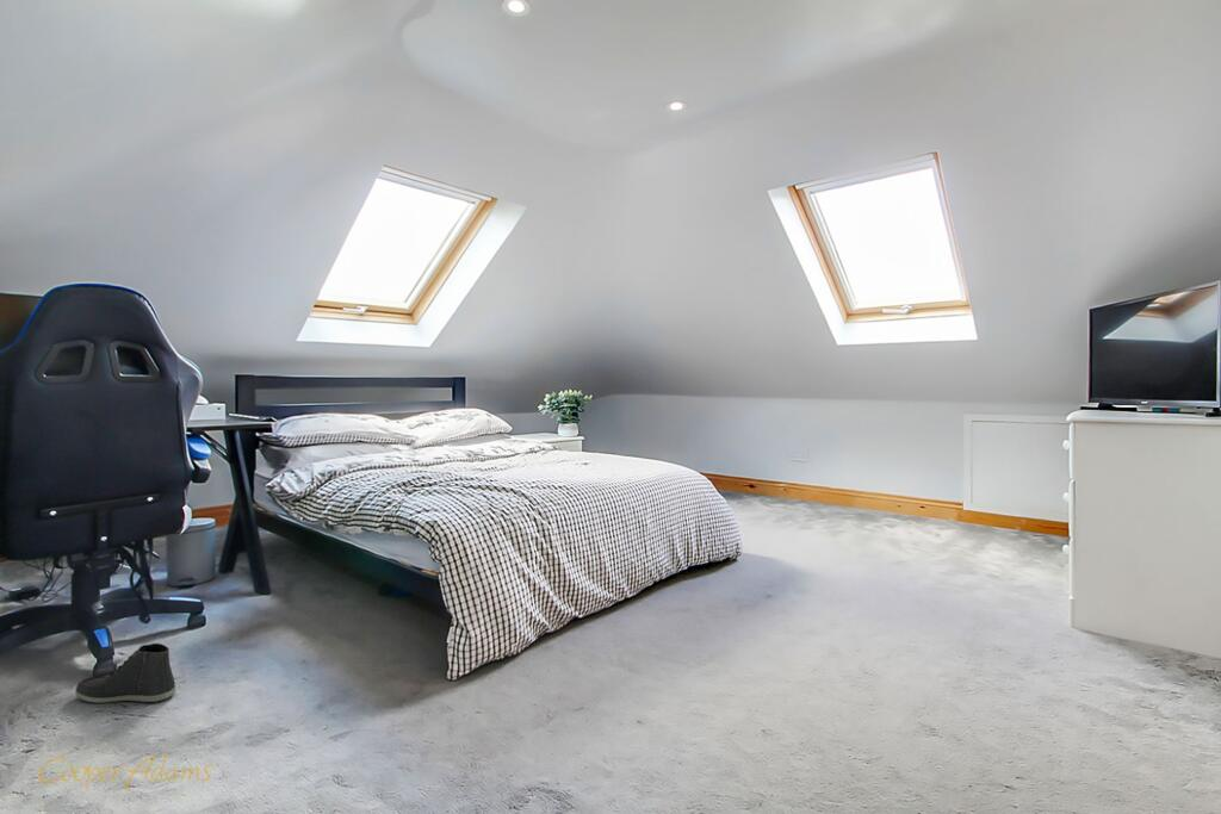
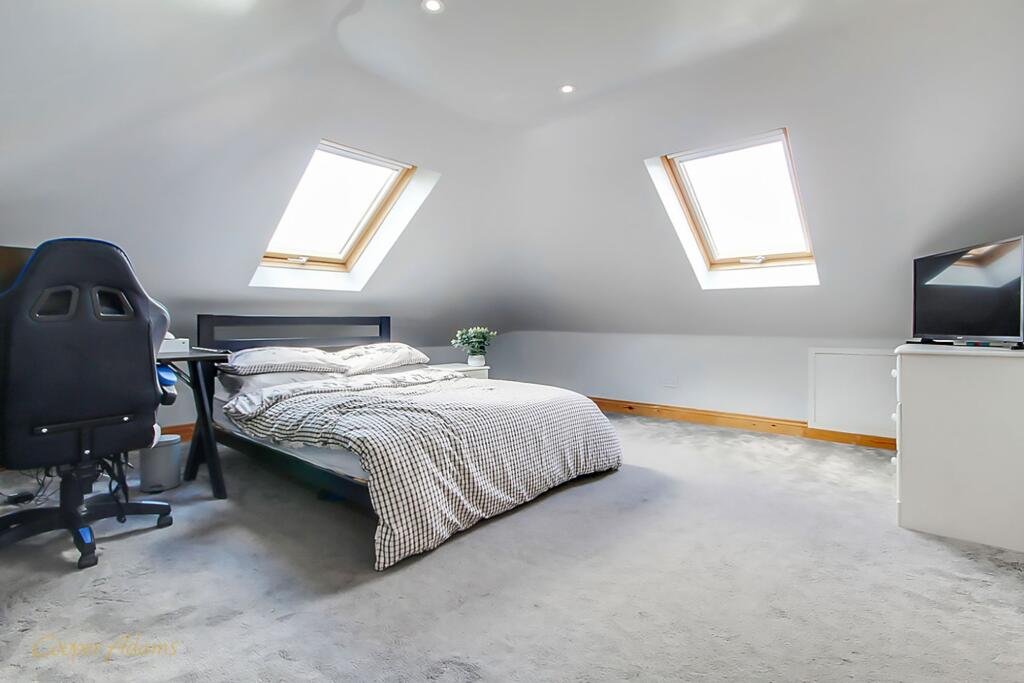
- sneaker [74,642,176,704]
